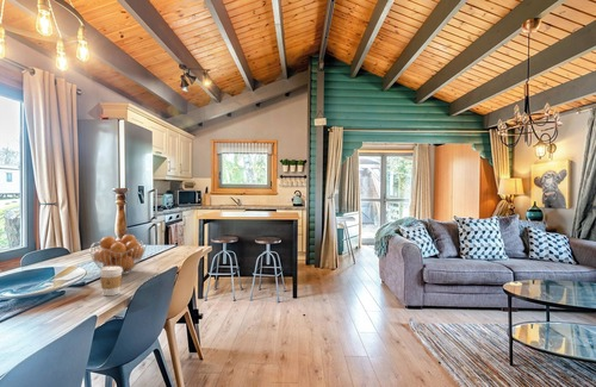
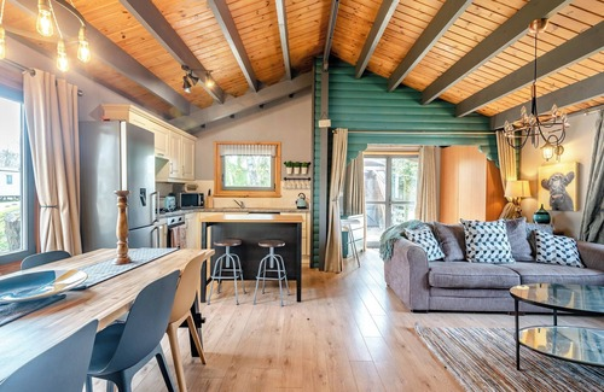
- fruit basket [88,233,147,276]
- coffee cup [99,267,123,297]
